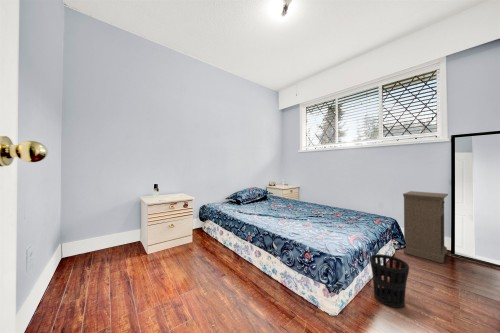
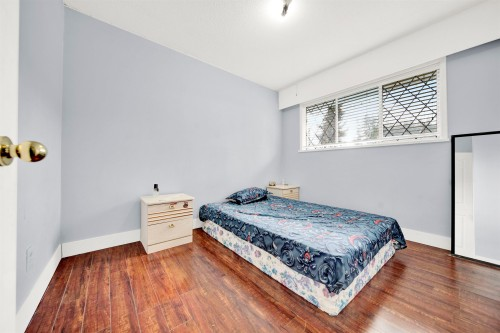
- wastebasket [369,253,410,309]
- nightstand [402,190,449,264]
